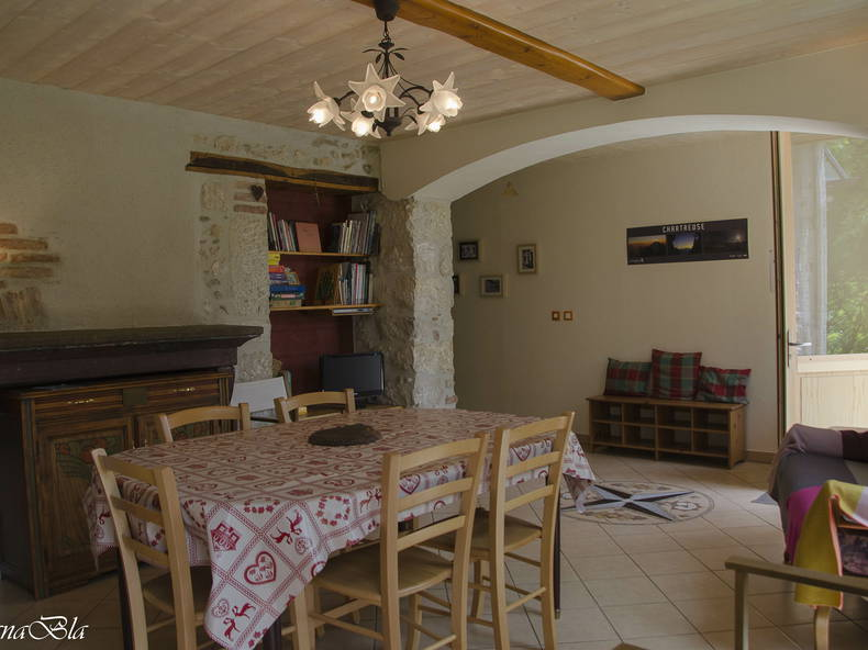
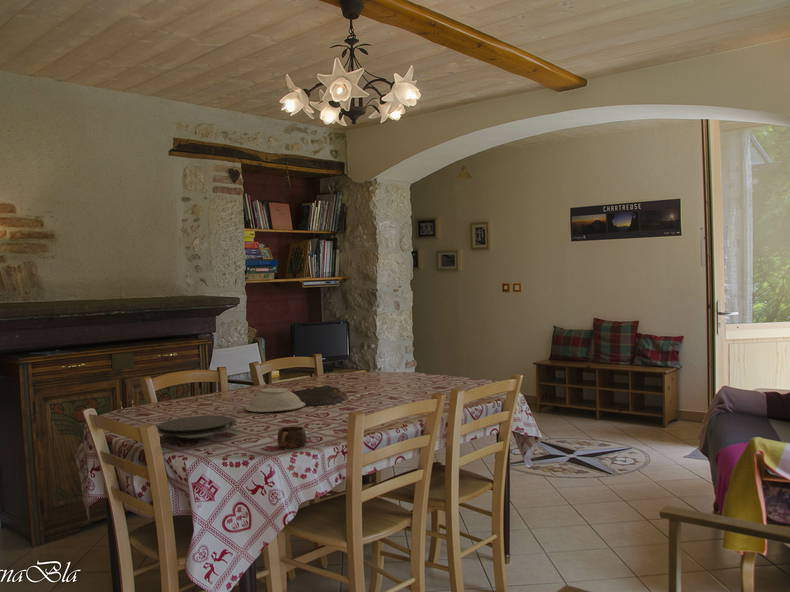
+ cup [276,425,307,449]
+ plate [155,414,237,439]
+ bowl [244,387,306,413]
